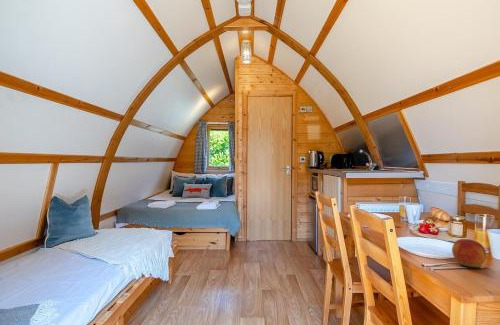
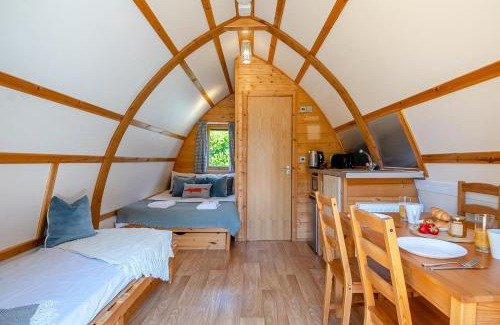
- apple [451,238,487,268]
